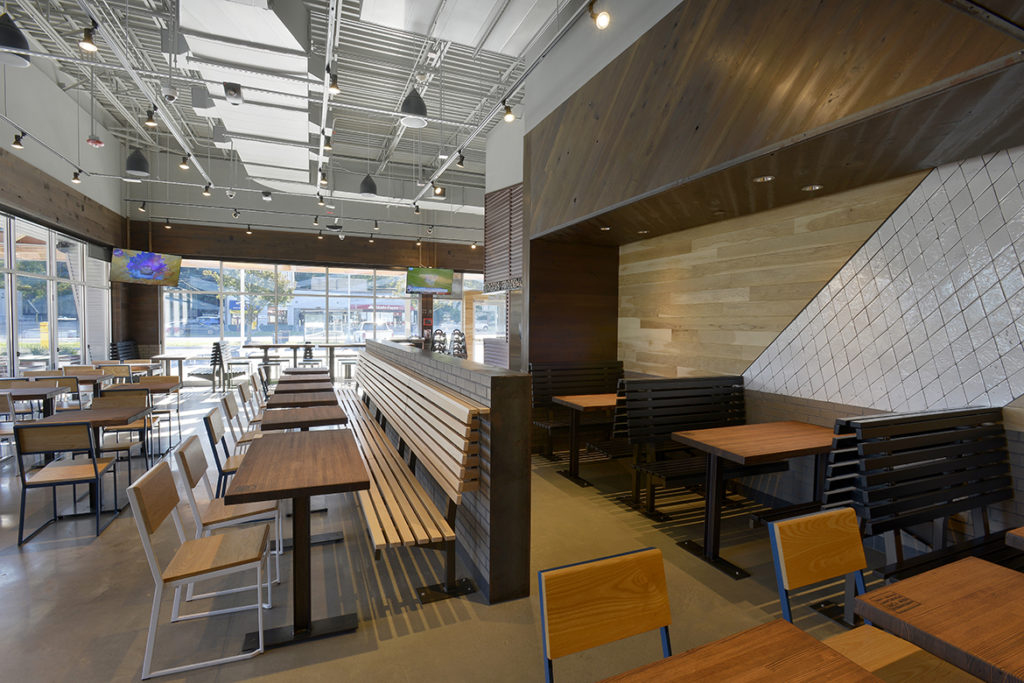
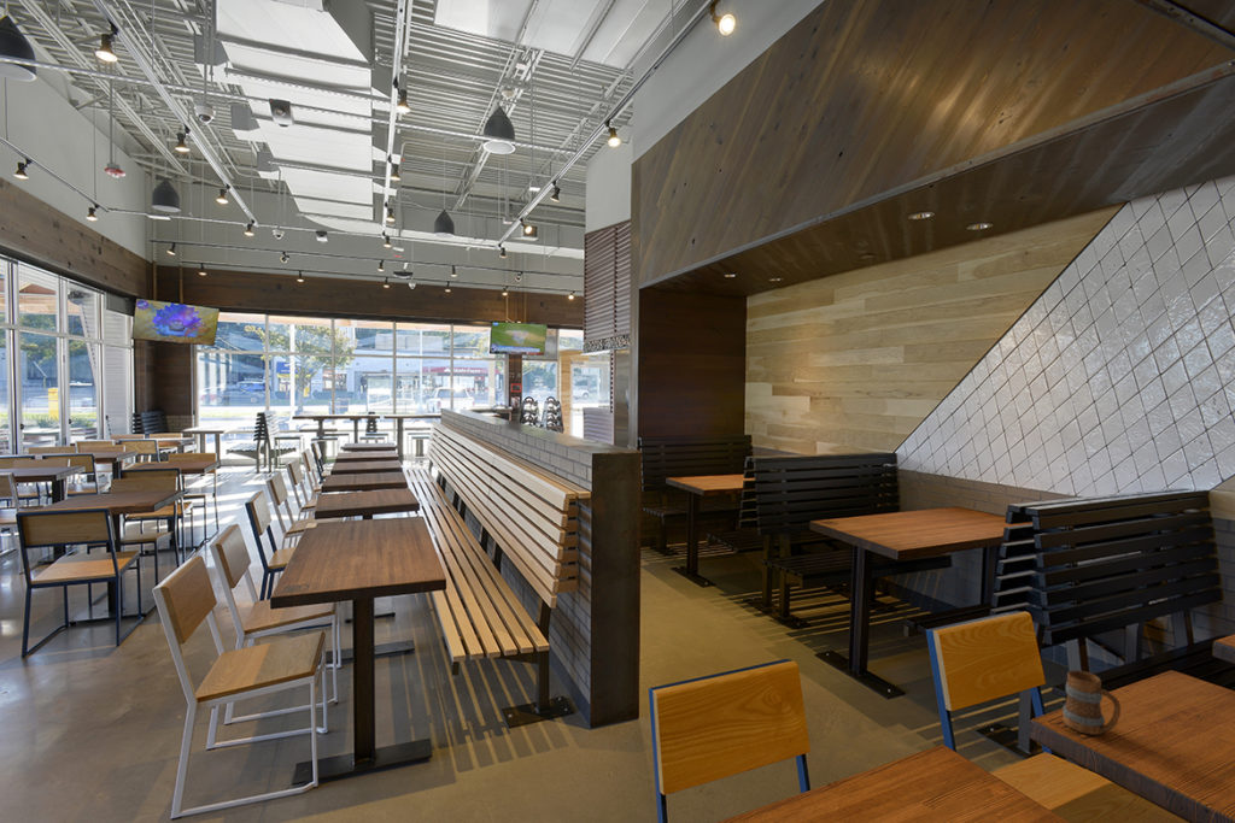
+ mug [1061,669,1122,736]
